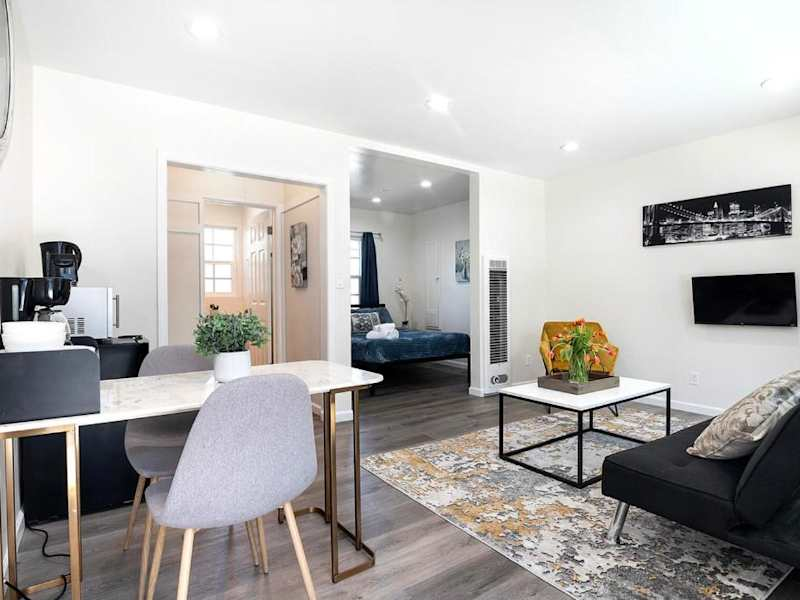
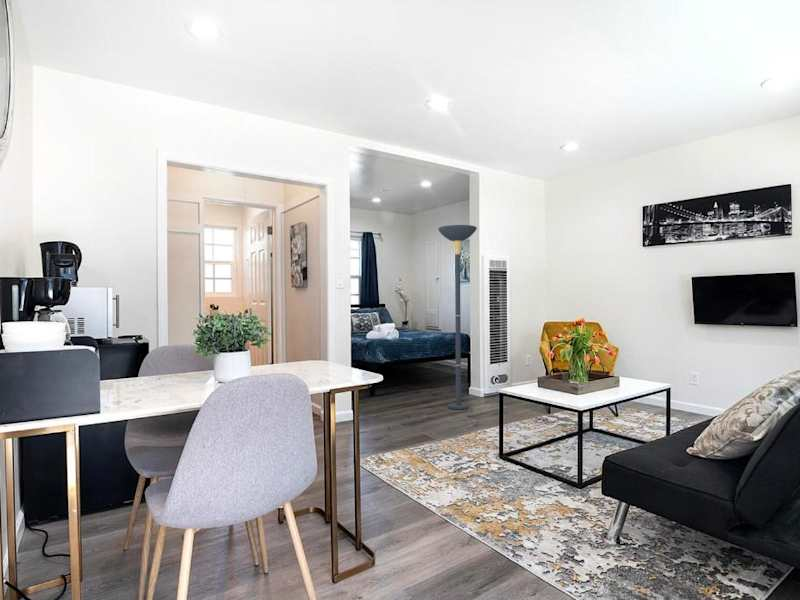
+ floor lamp [437,224,478,410]
